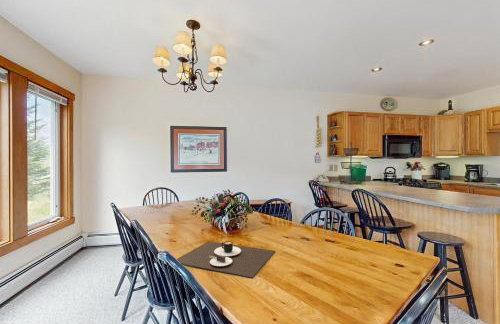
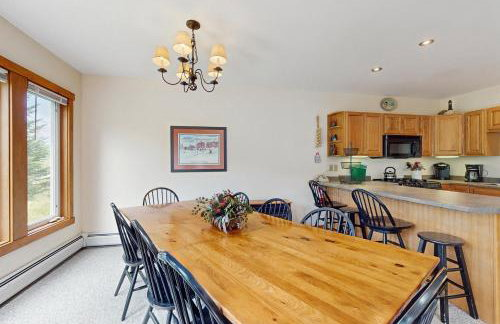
- place mat [176,240,276,279]
